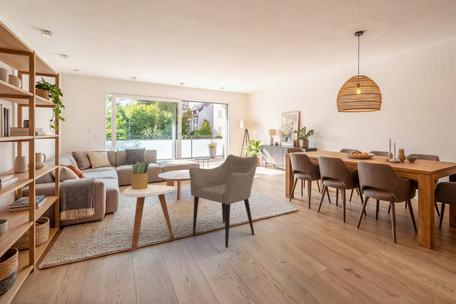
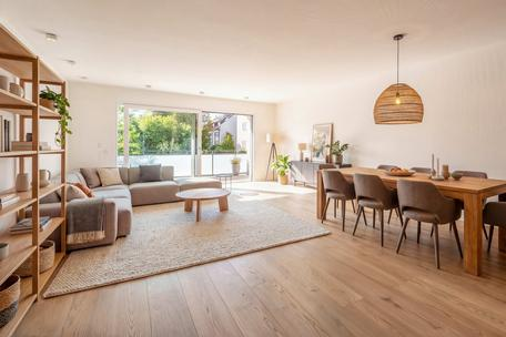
- potted plant [130,160,151,190]
- armchair [188,154,259,249]
- side table [123,184,176,252]
